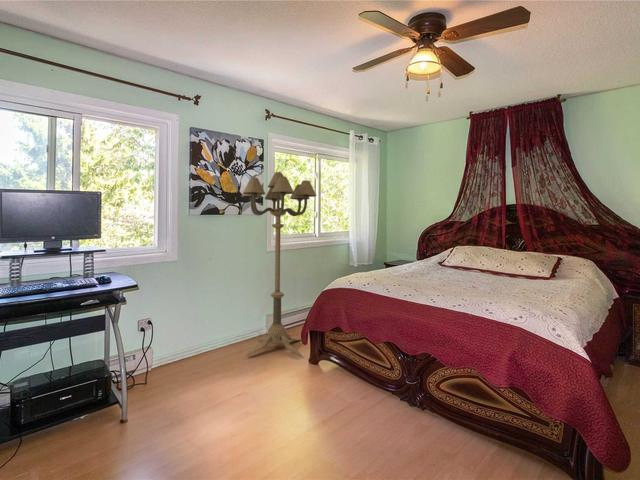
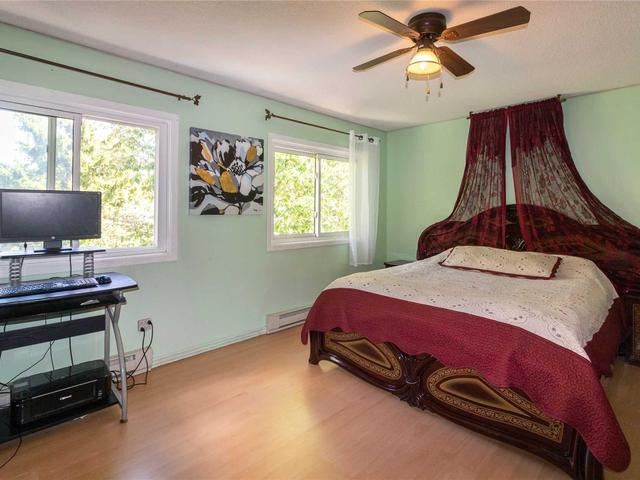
- floor lamp [240,171,317,357]
